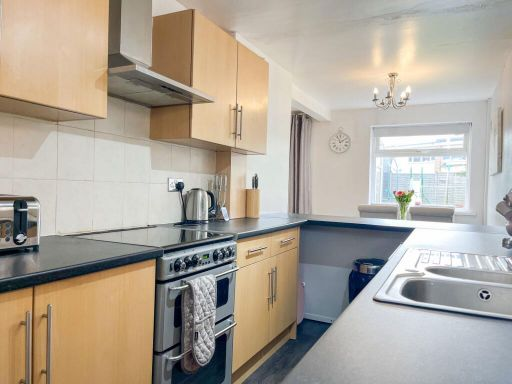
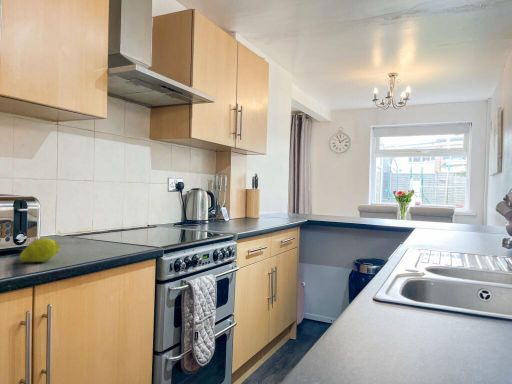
+ fruit [19,237,61,263]
